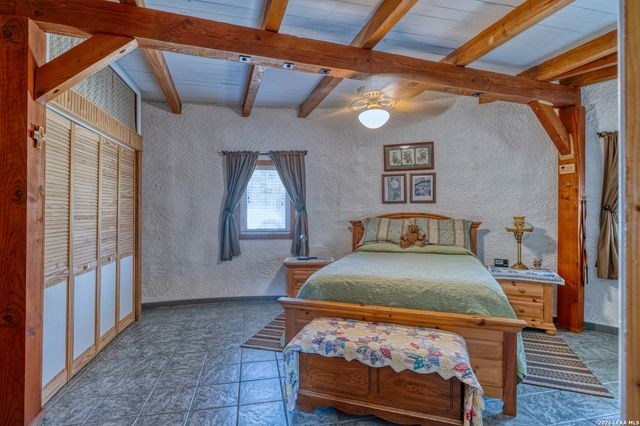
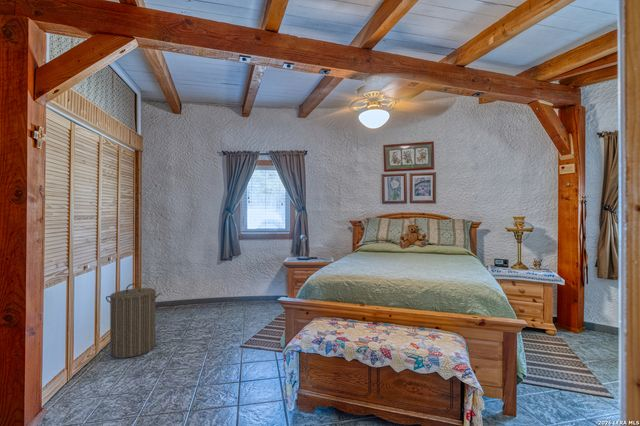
+ laundry hamper [105,283,162,359]
